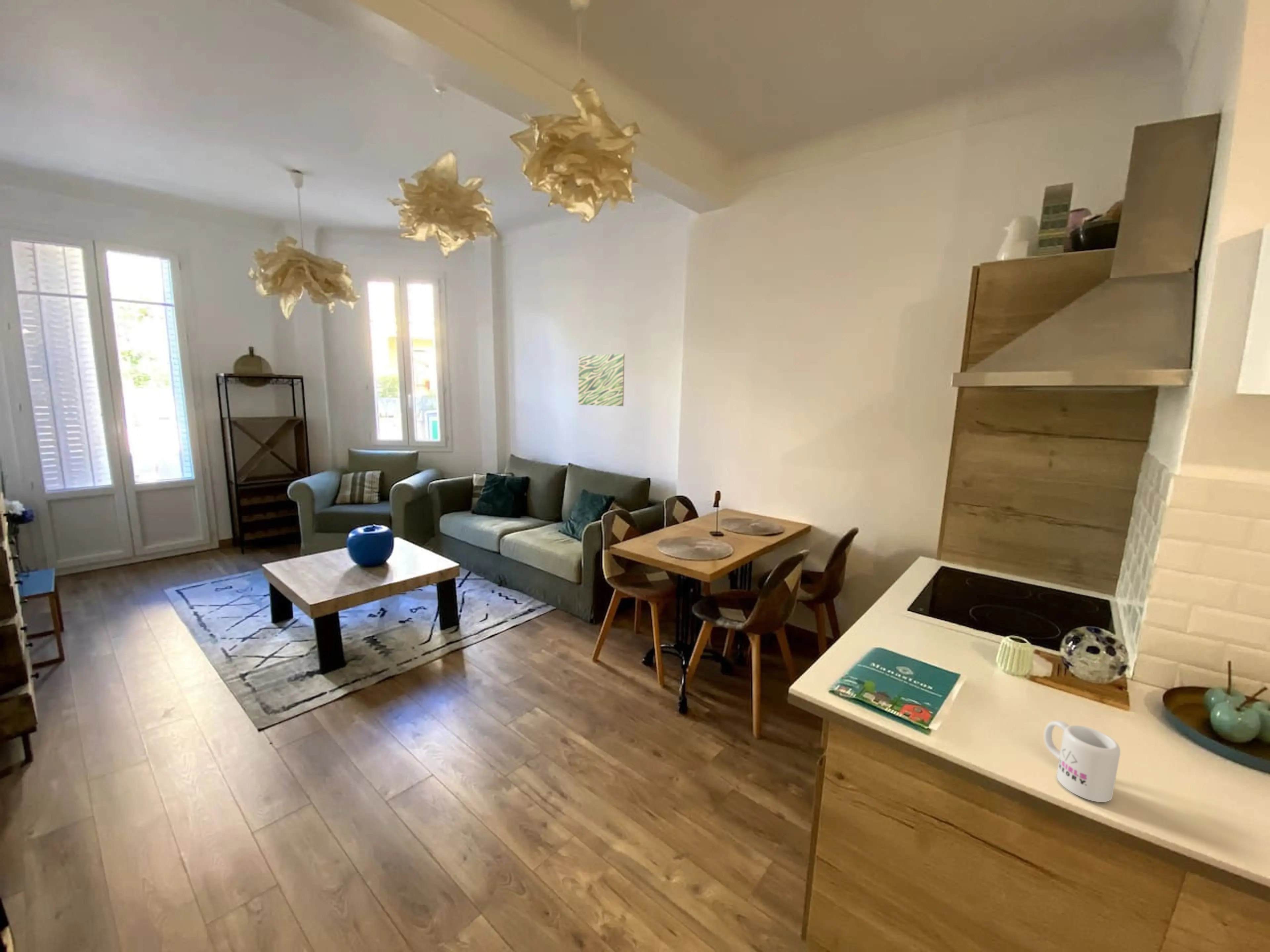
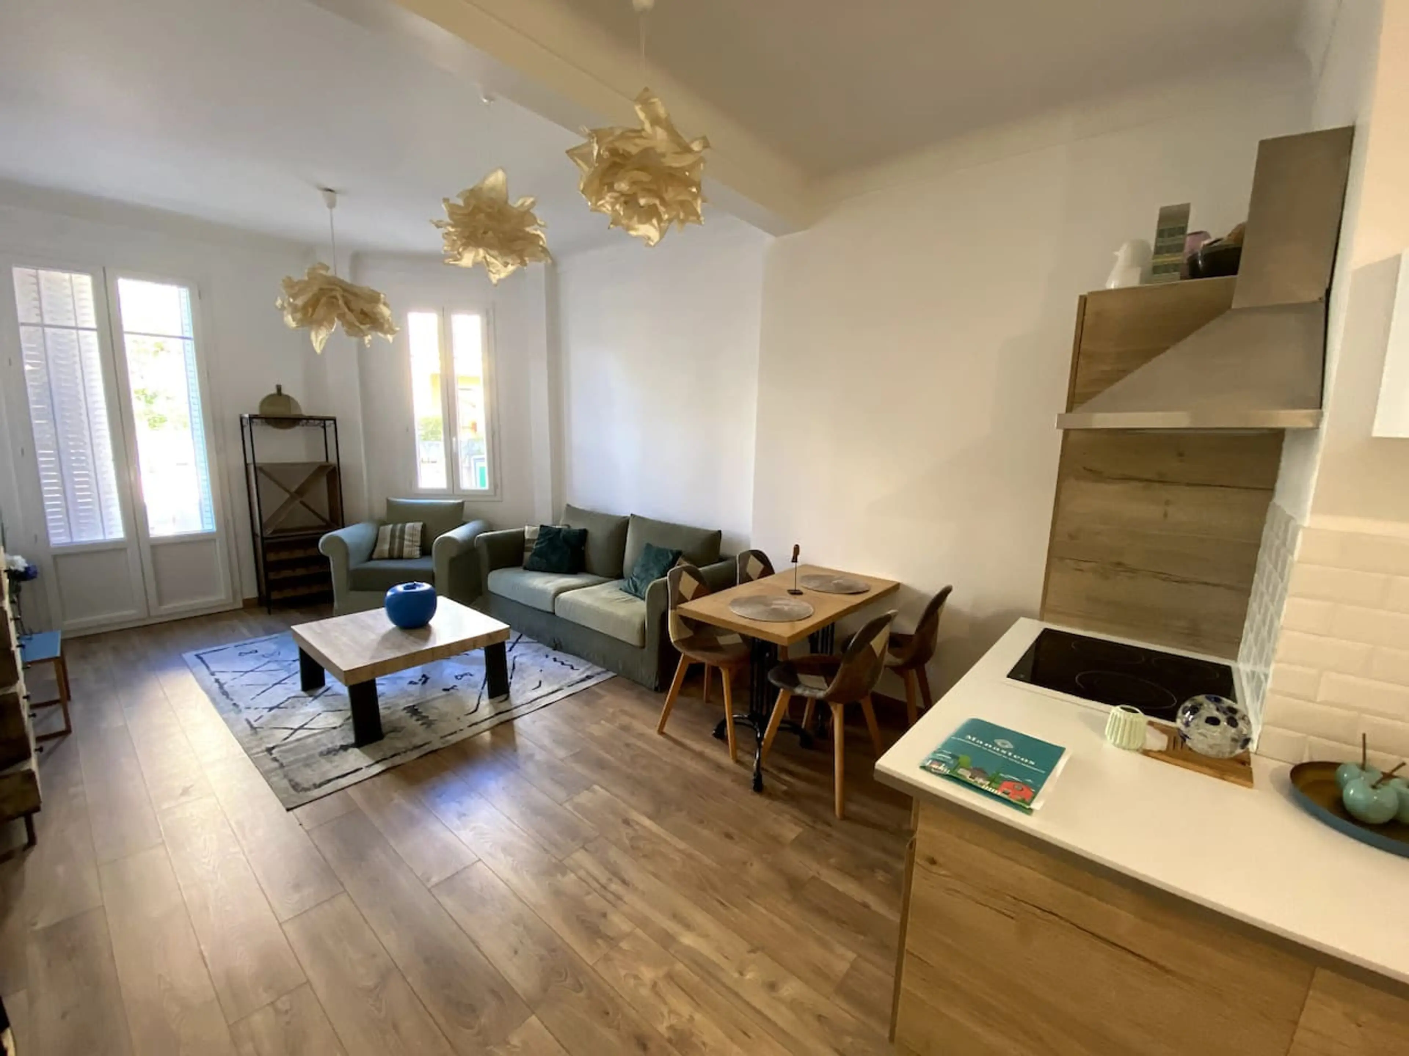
- wall art [578,353,625,407]
- mug [1043,720,1121,803]
